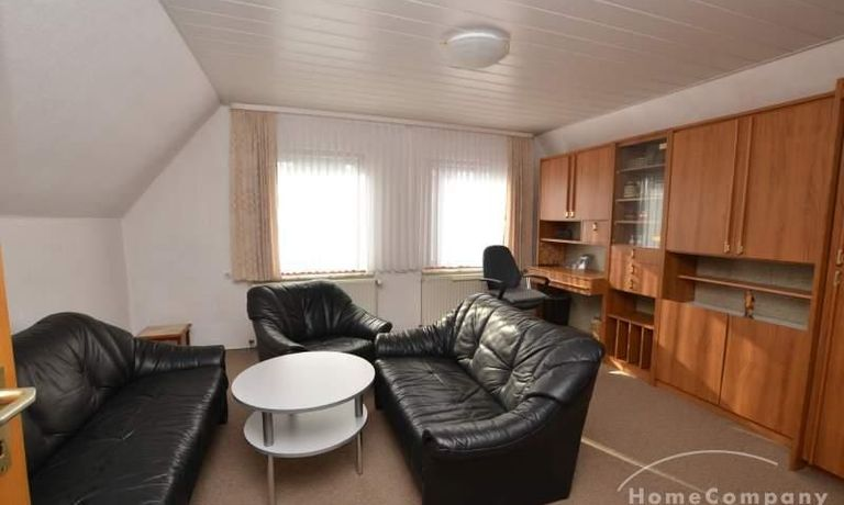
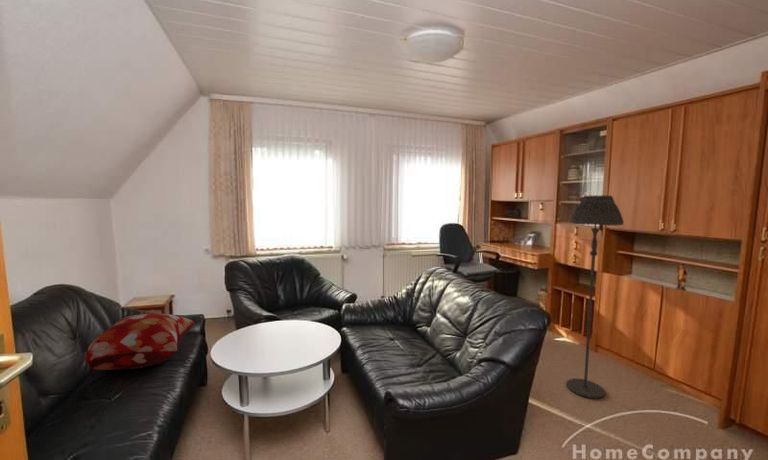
+ floor lamp [565,194,625,400]
+ decorative pillow [85,312,196,371]
